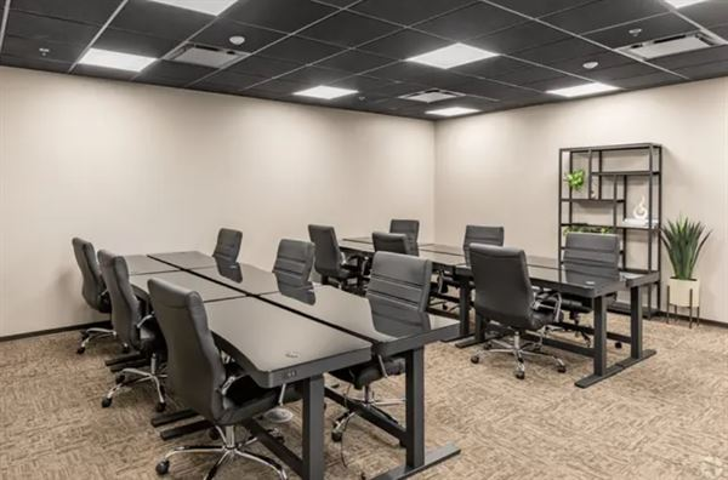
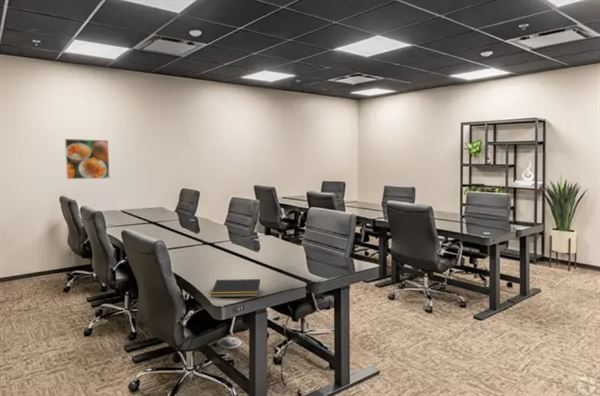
+ notepad [210,278,261,298]
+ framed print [64,138,111,180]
